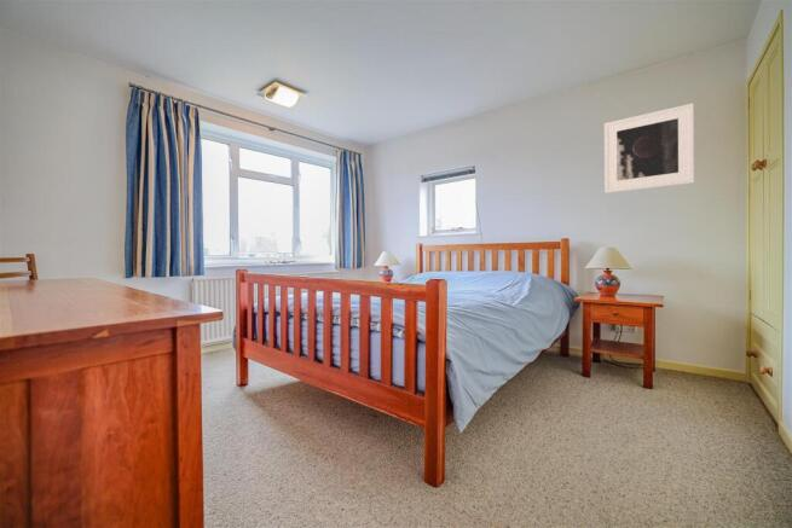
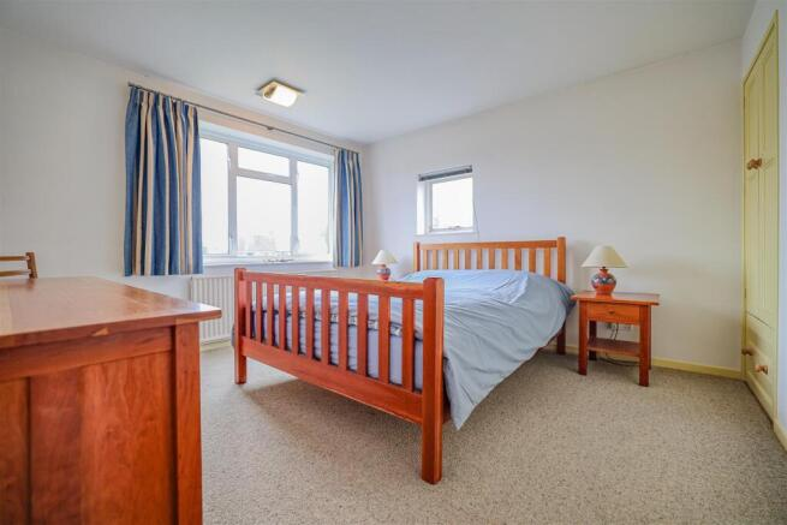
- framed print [603,103,695,195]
